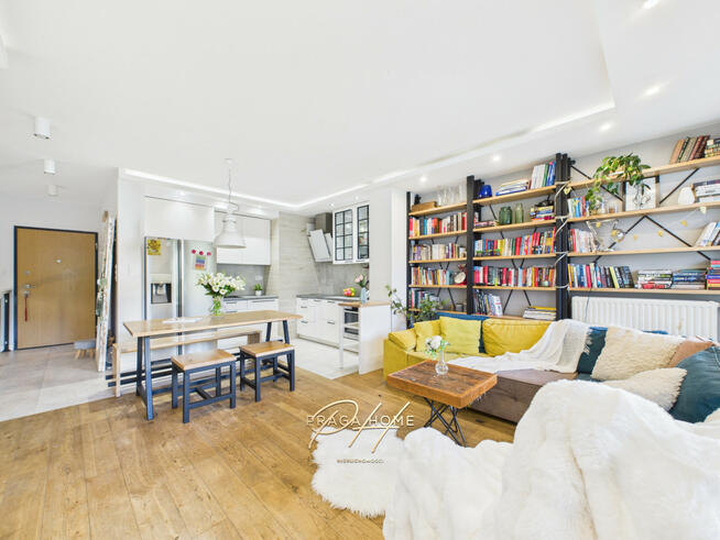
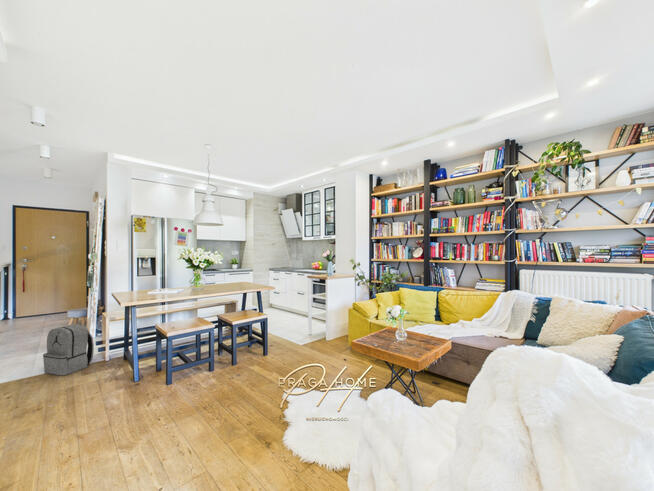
+ backpack [42,323,95,376]
